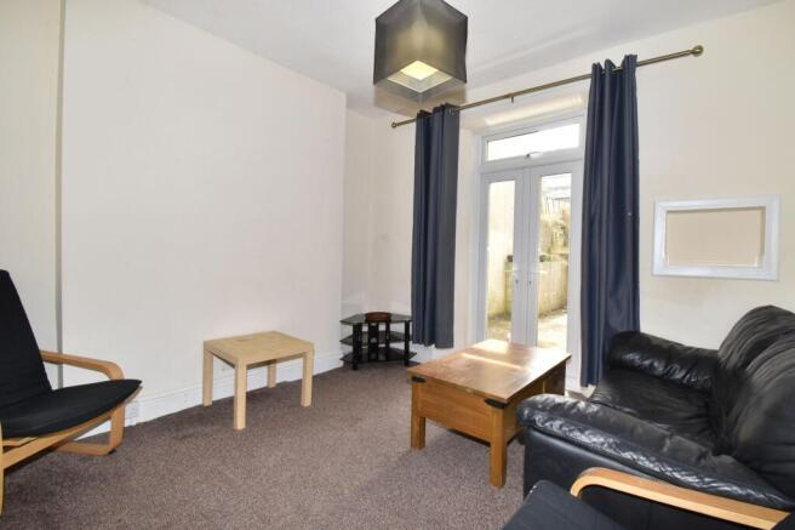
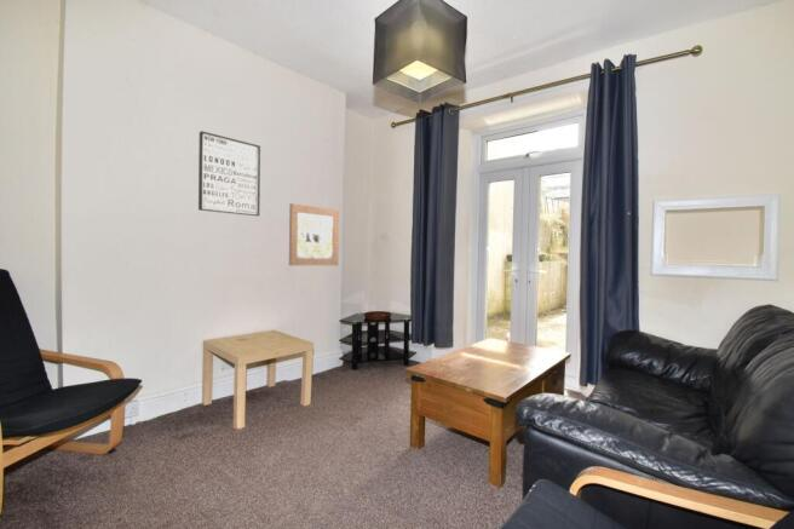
+ wall art [197,130,261,218]
+ wall art [288,202,340,266]
